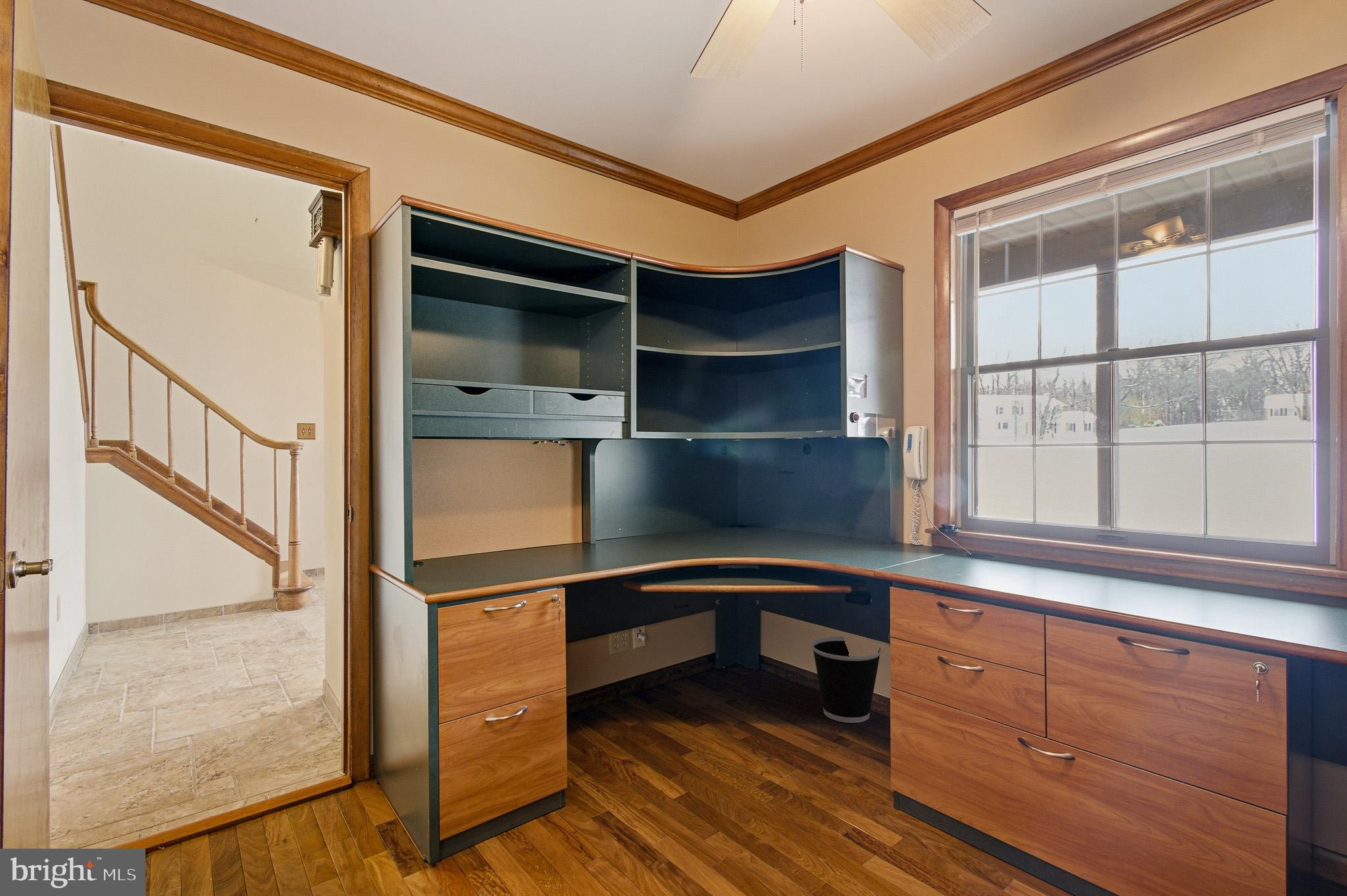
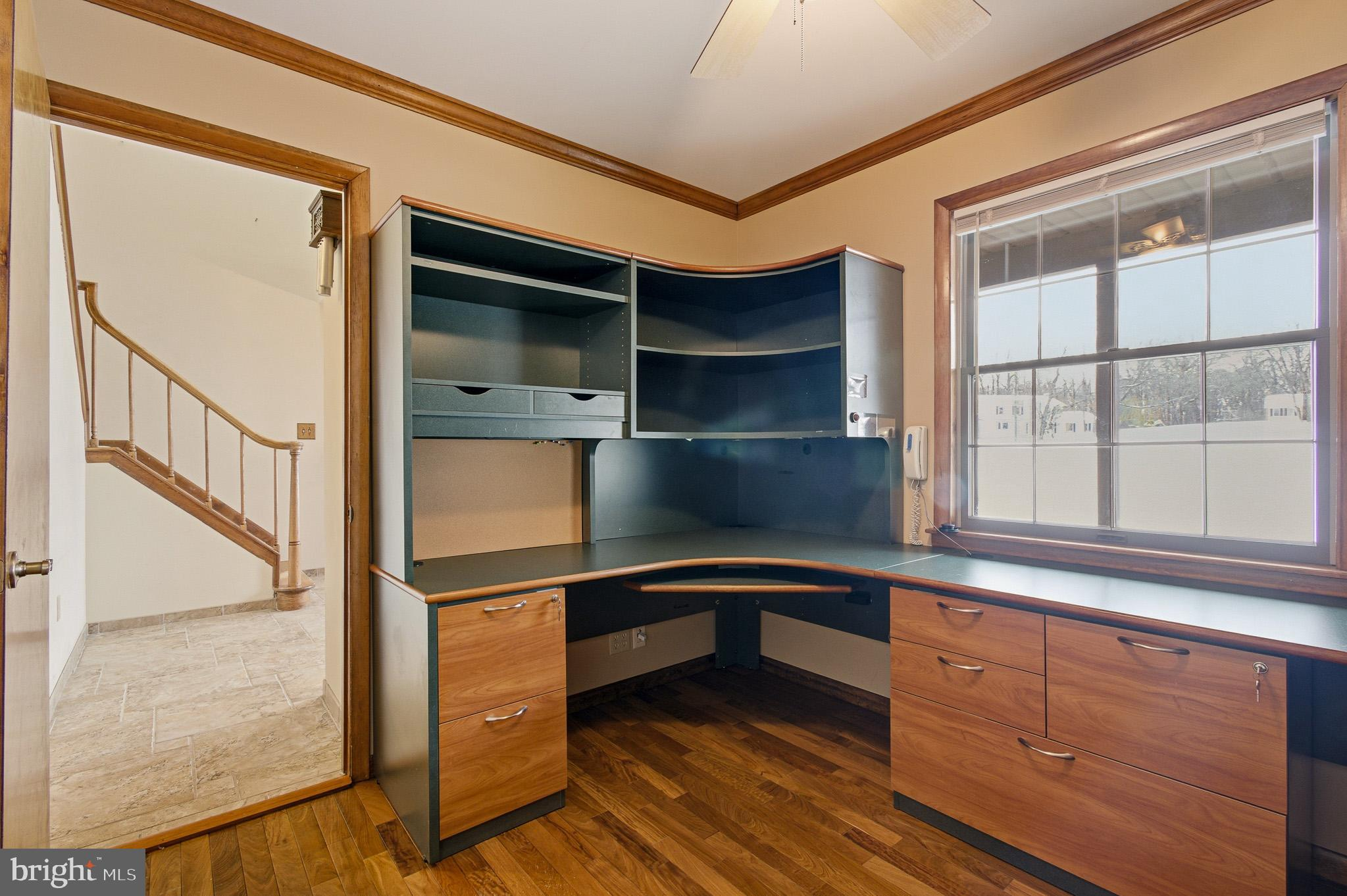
- wastebasket [811,635,882,724]
